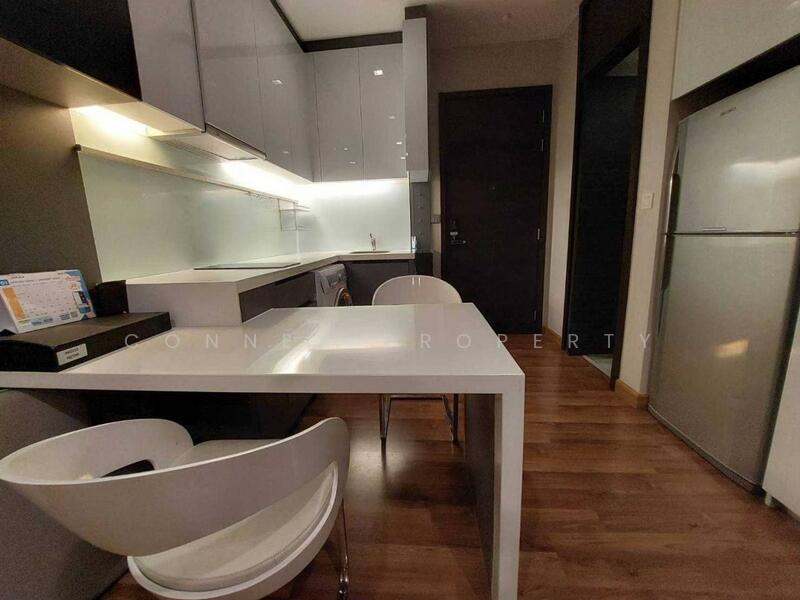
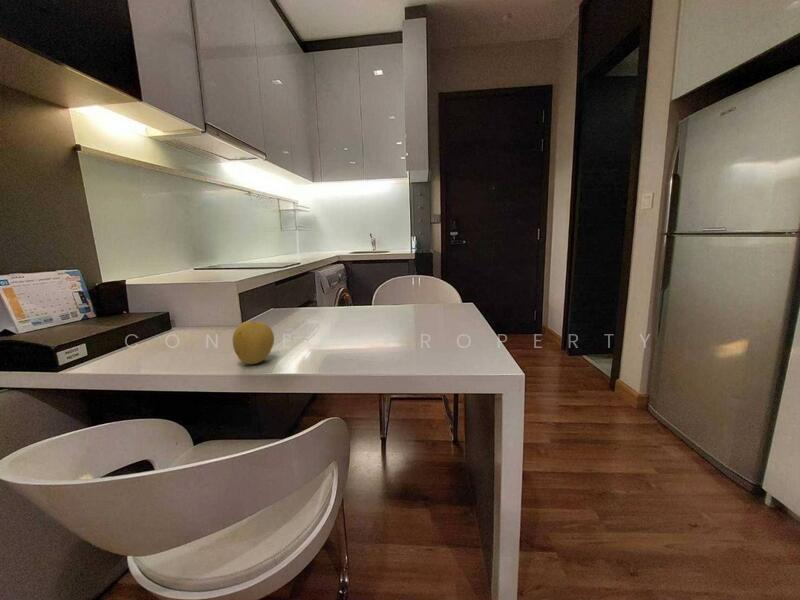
+ fruit [232,320,275,365]
